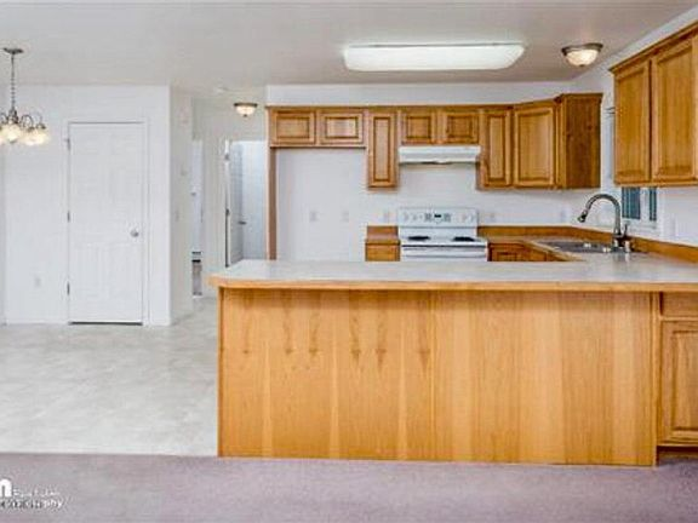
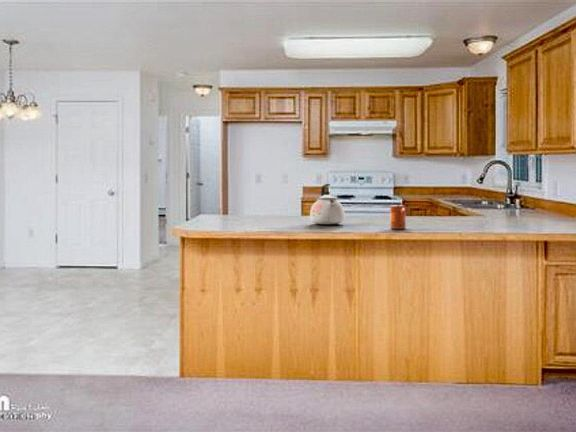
+ mug [389,204,407,230]
+ kettle [309,183,346,225]
